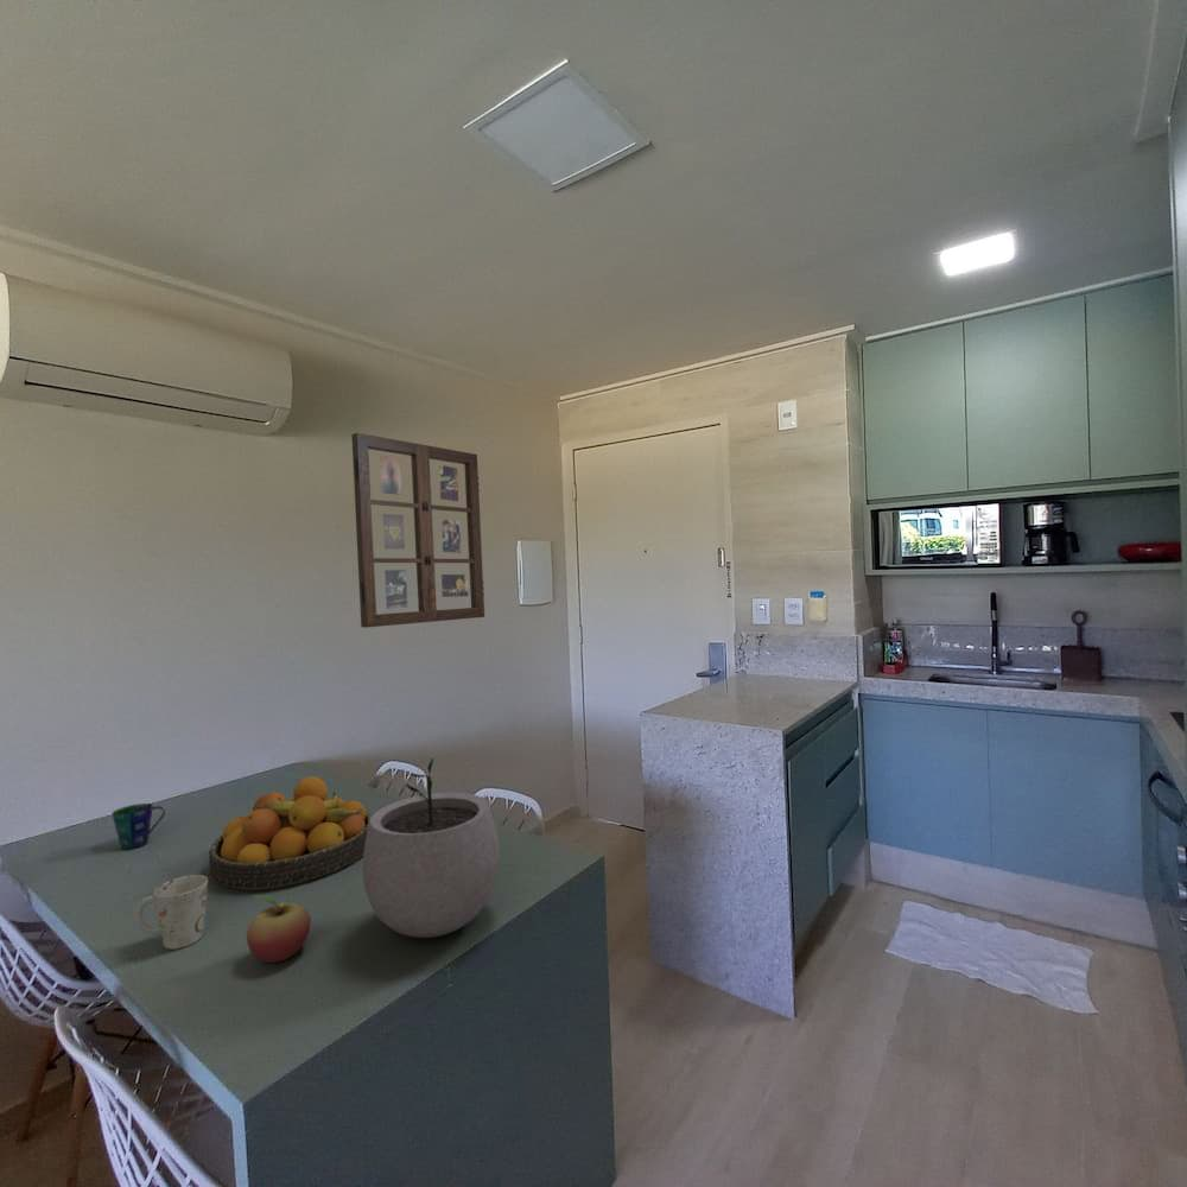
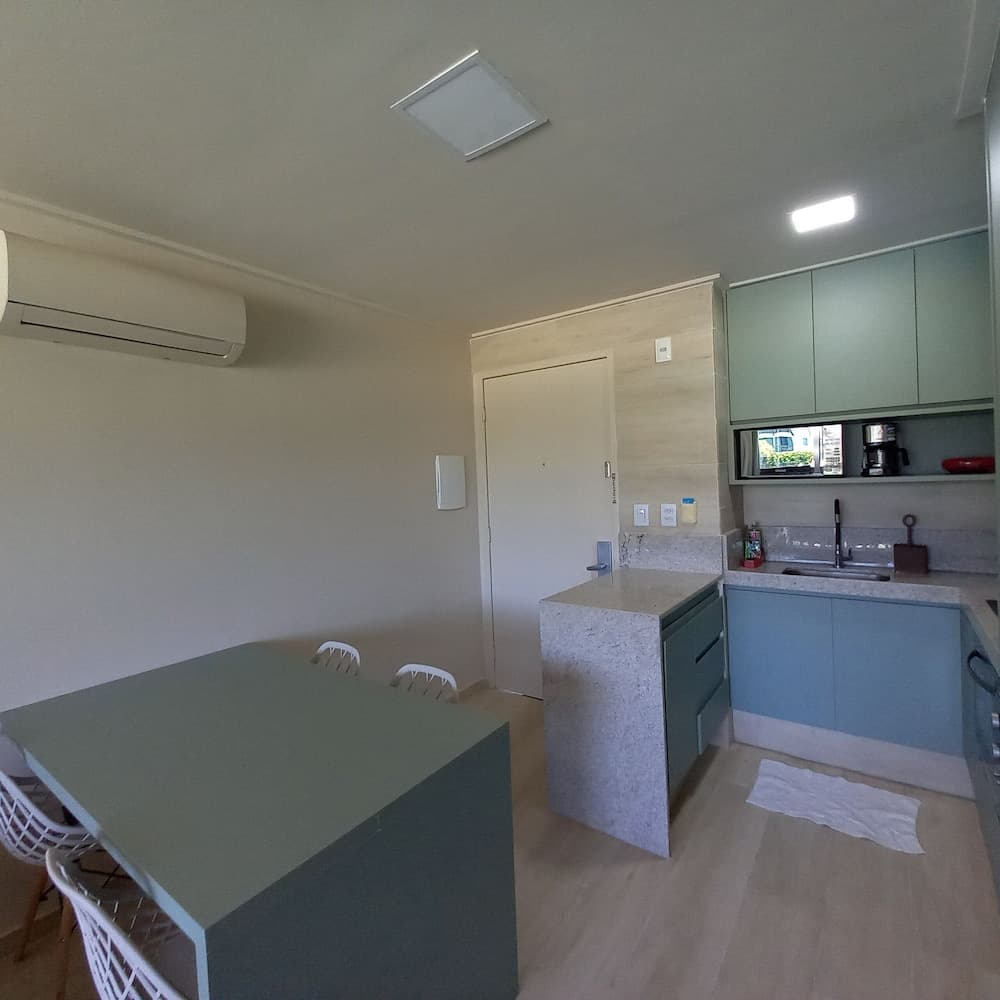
- mug [133,874,209,950]
- fruit bowl [208,775,372,891]
- picture frame [350,432,485,629]
- fruit [246,895,312,964]
- plant pot [362,757,501,939]
- cup [110,802,166,850]
